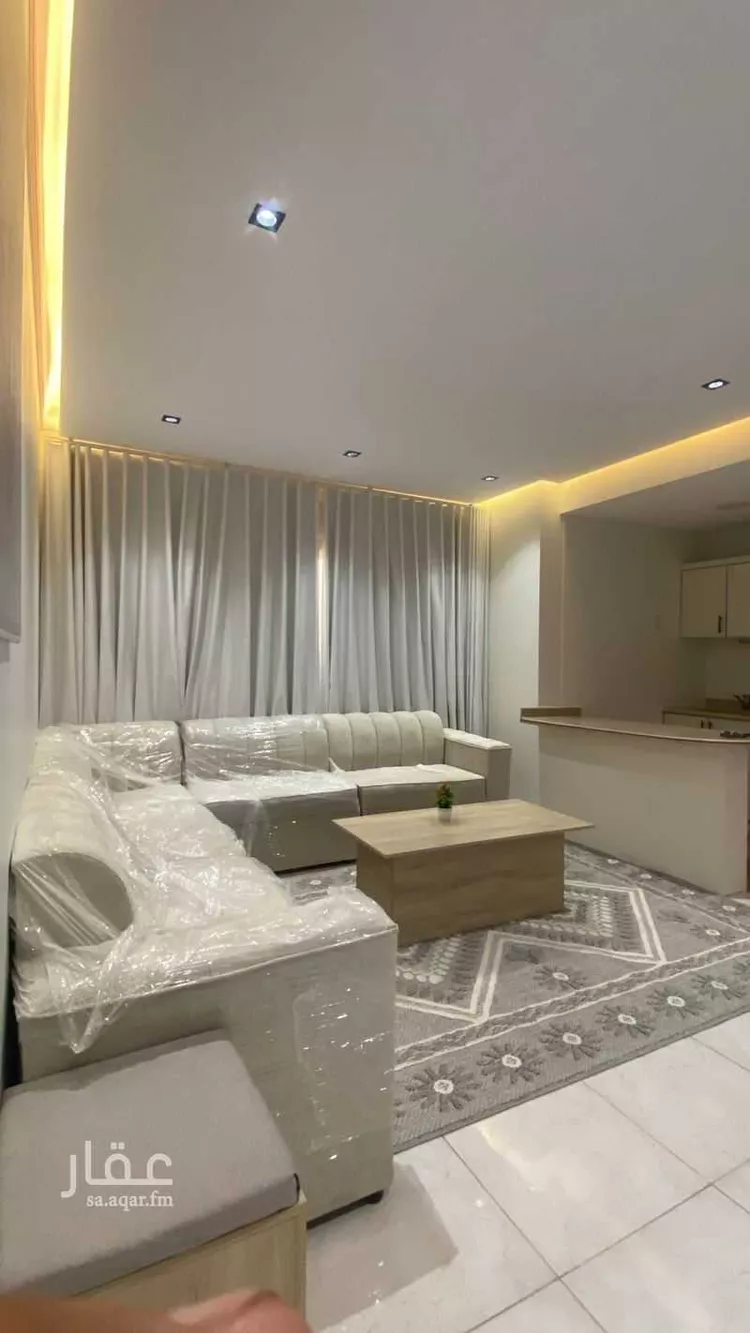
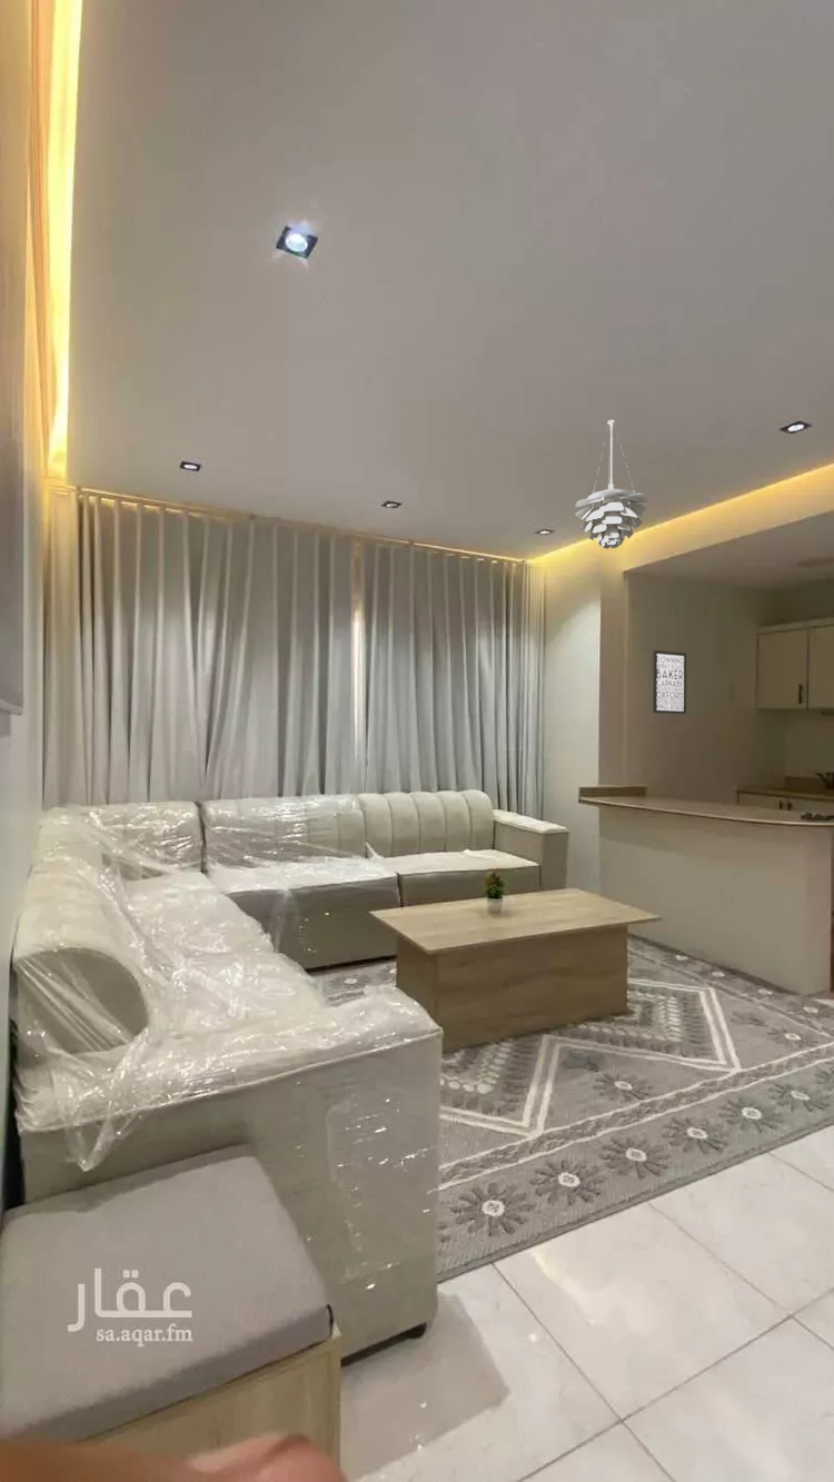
+ pendant light [574,419,651,549]
+ wall art [652,649,687,715]
